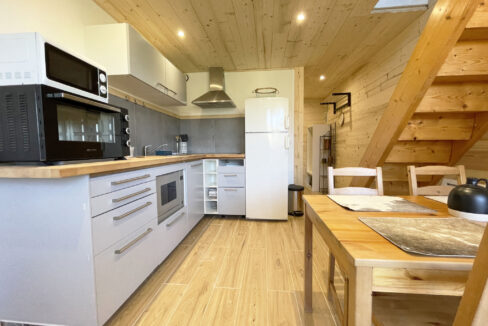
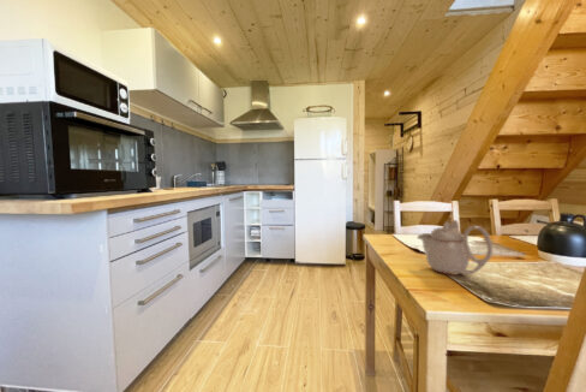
+ teapot [417,219,494,277]
